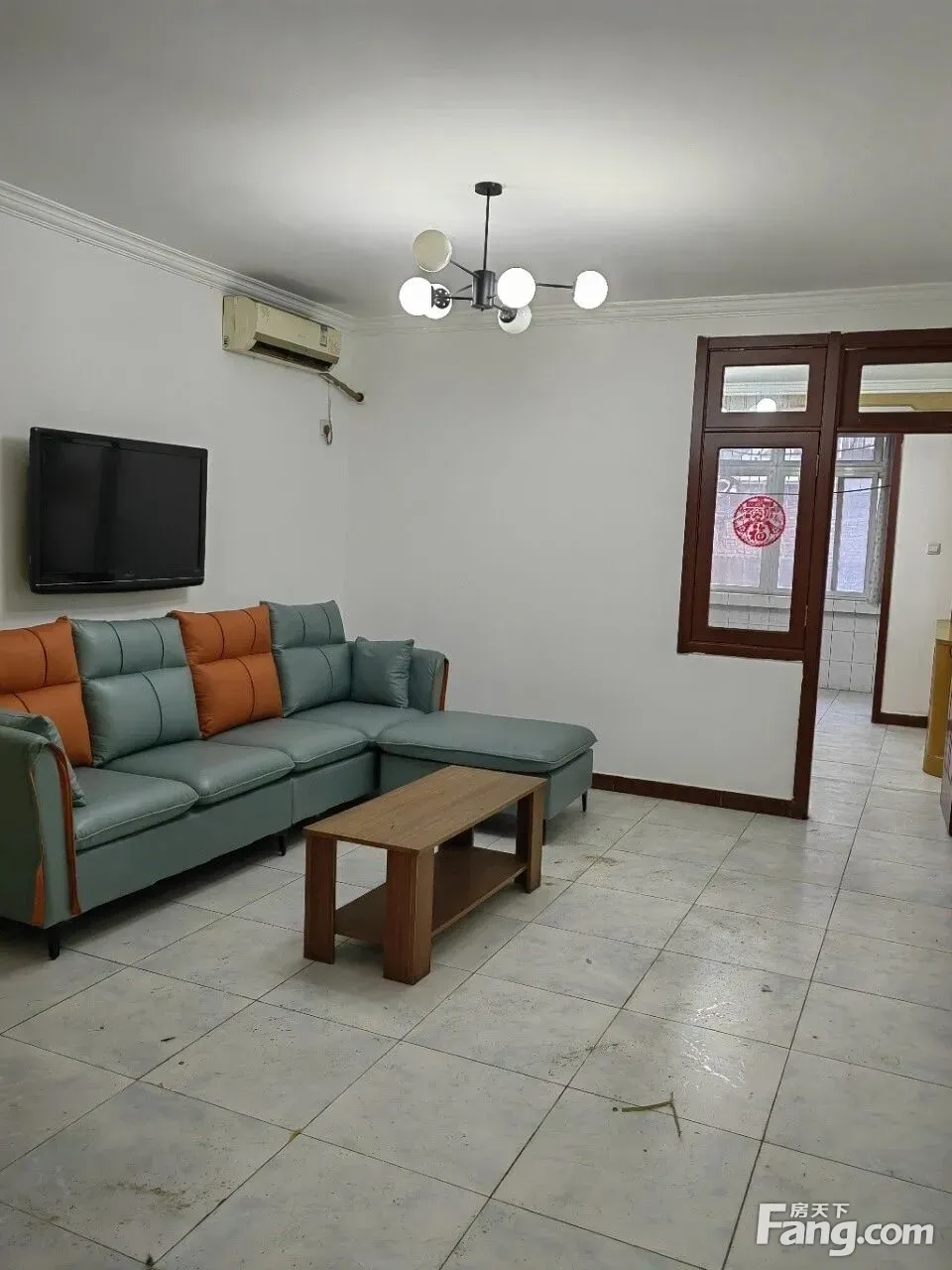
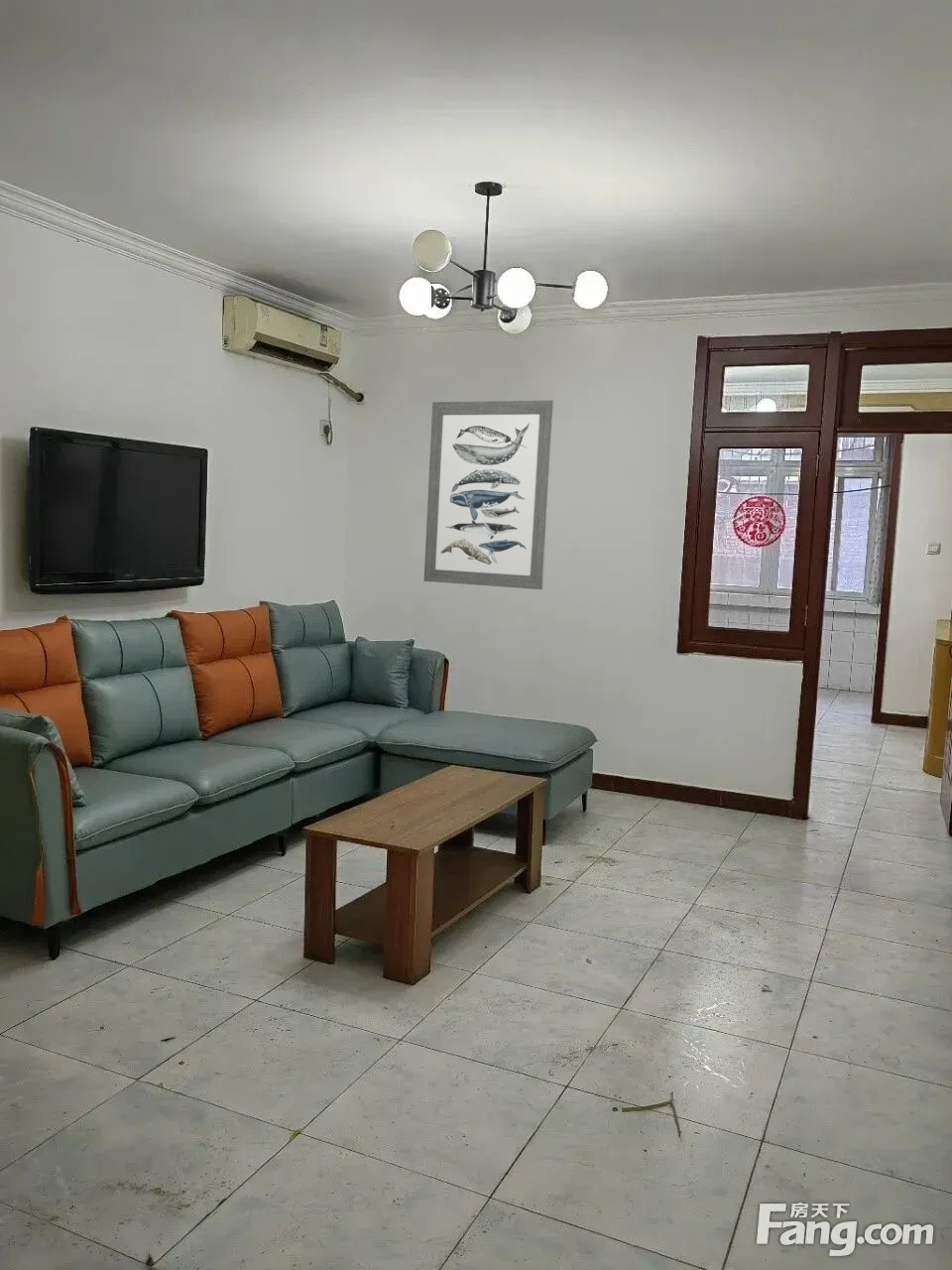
+ wall art [423,400,555,590]
